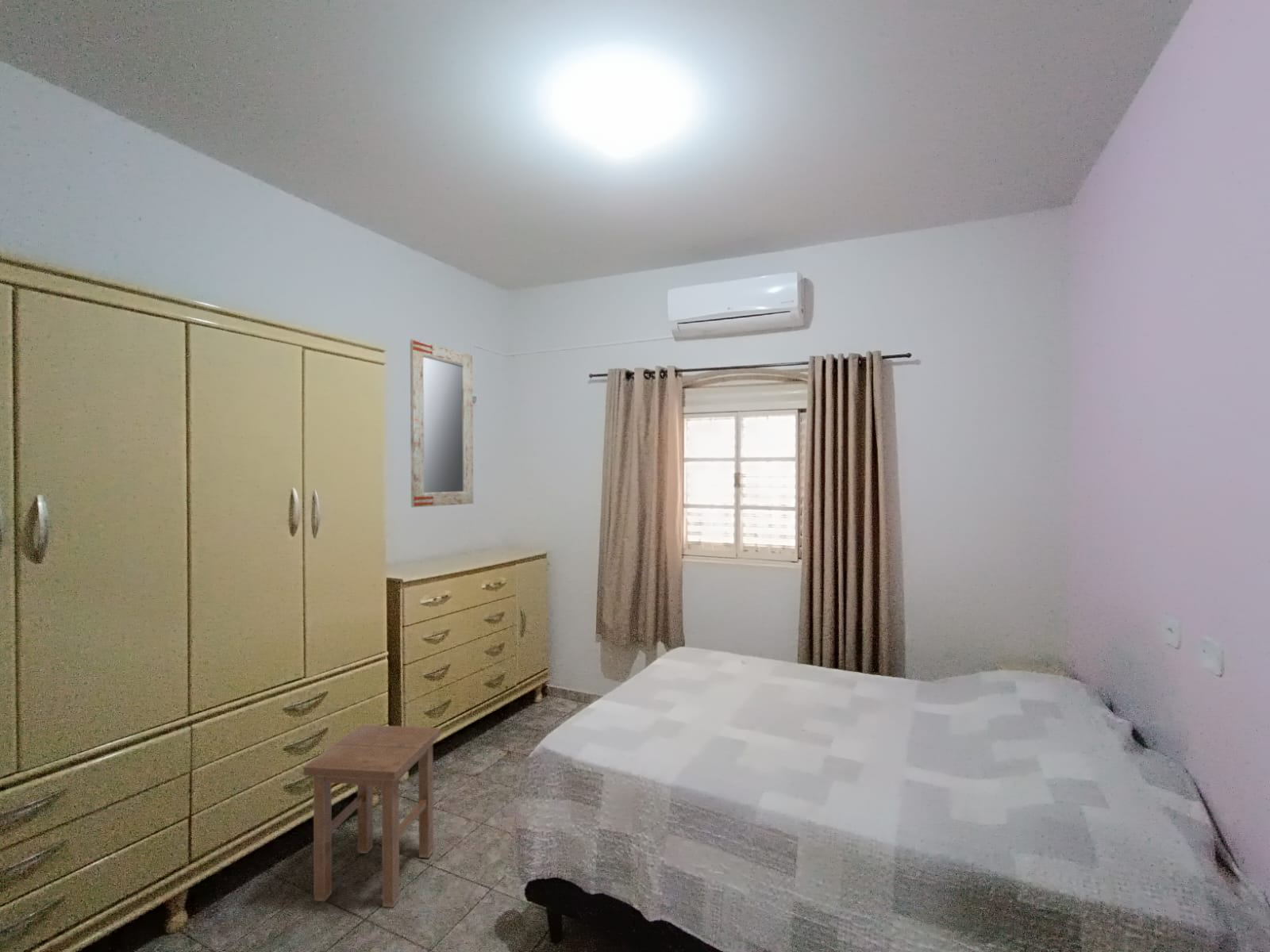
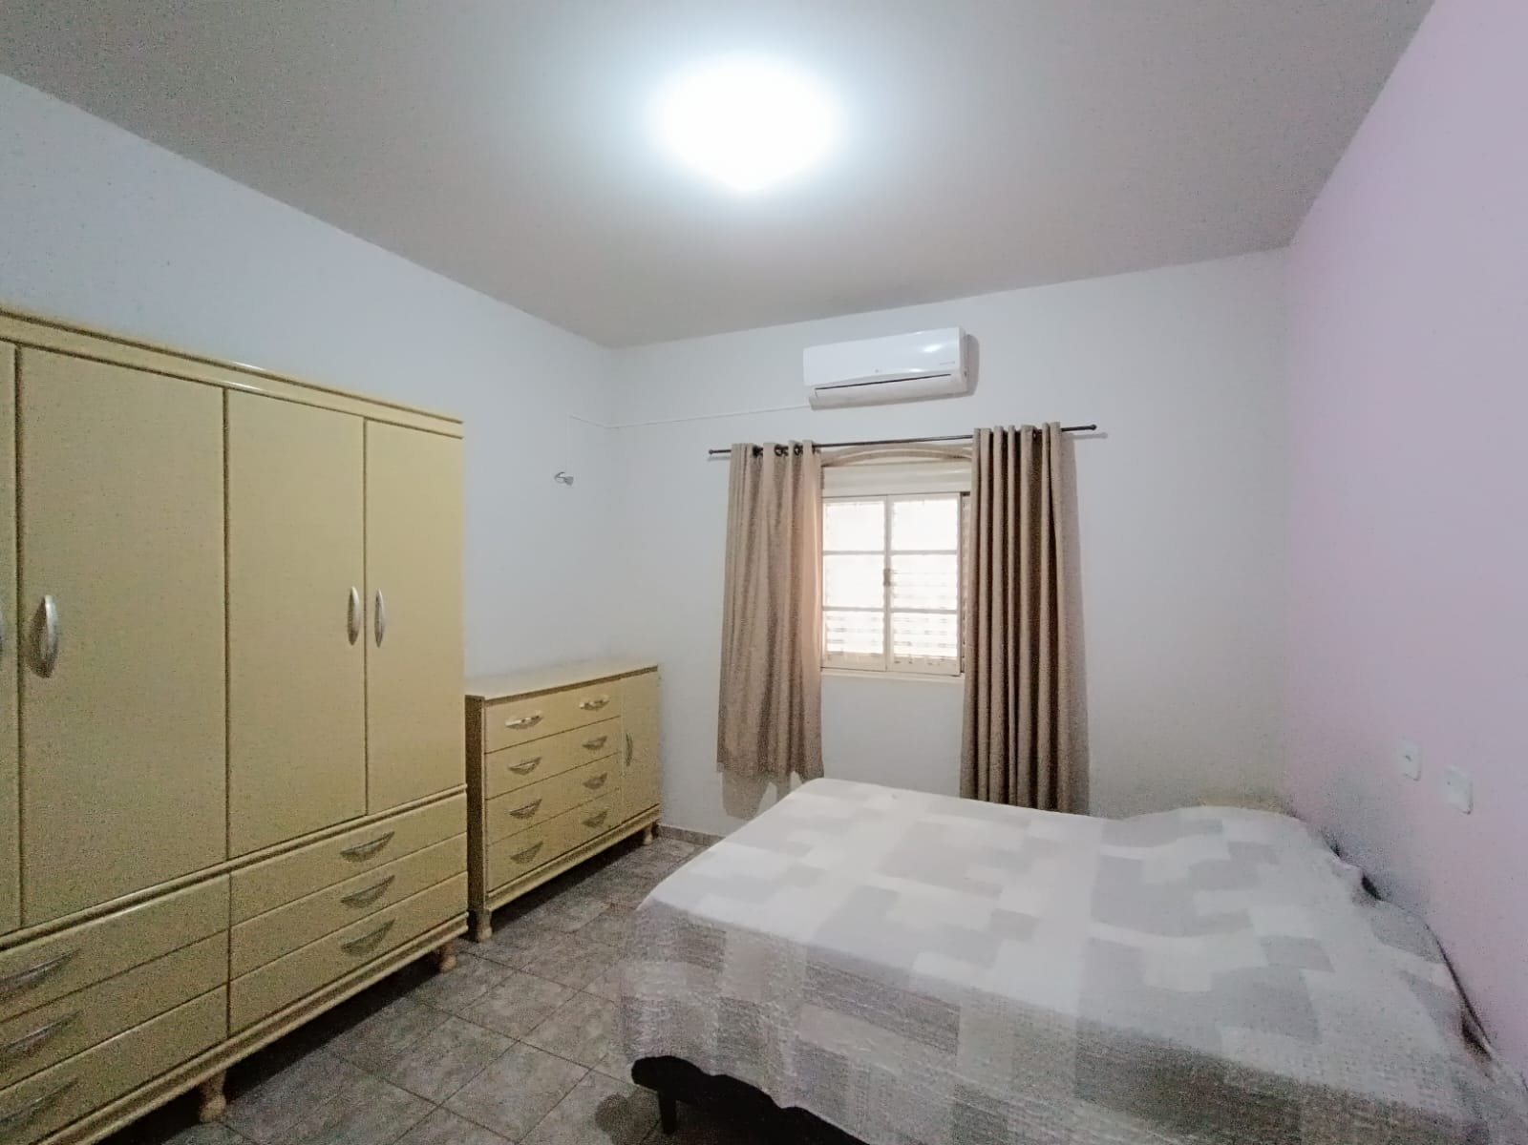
- stool [302,724,441,908]
- home mirror [410,338,474,508]
